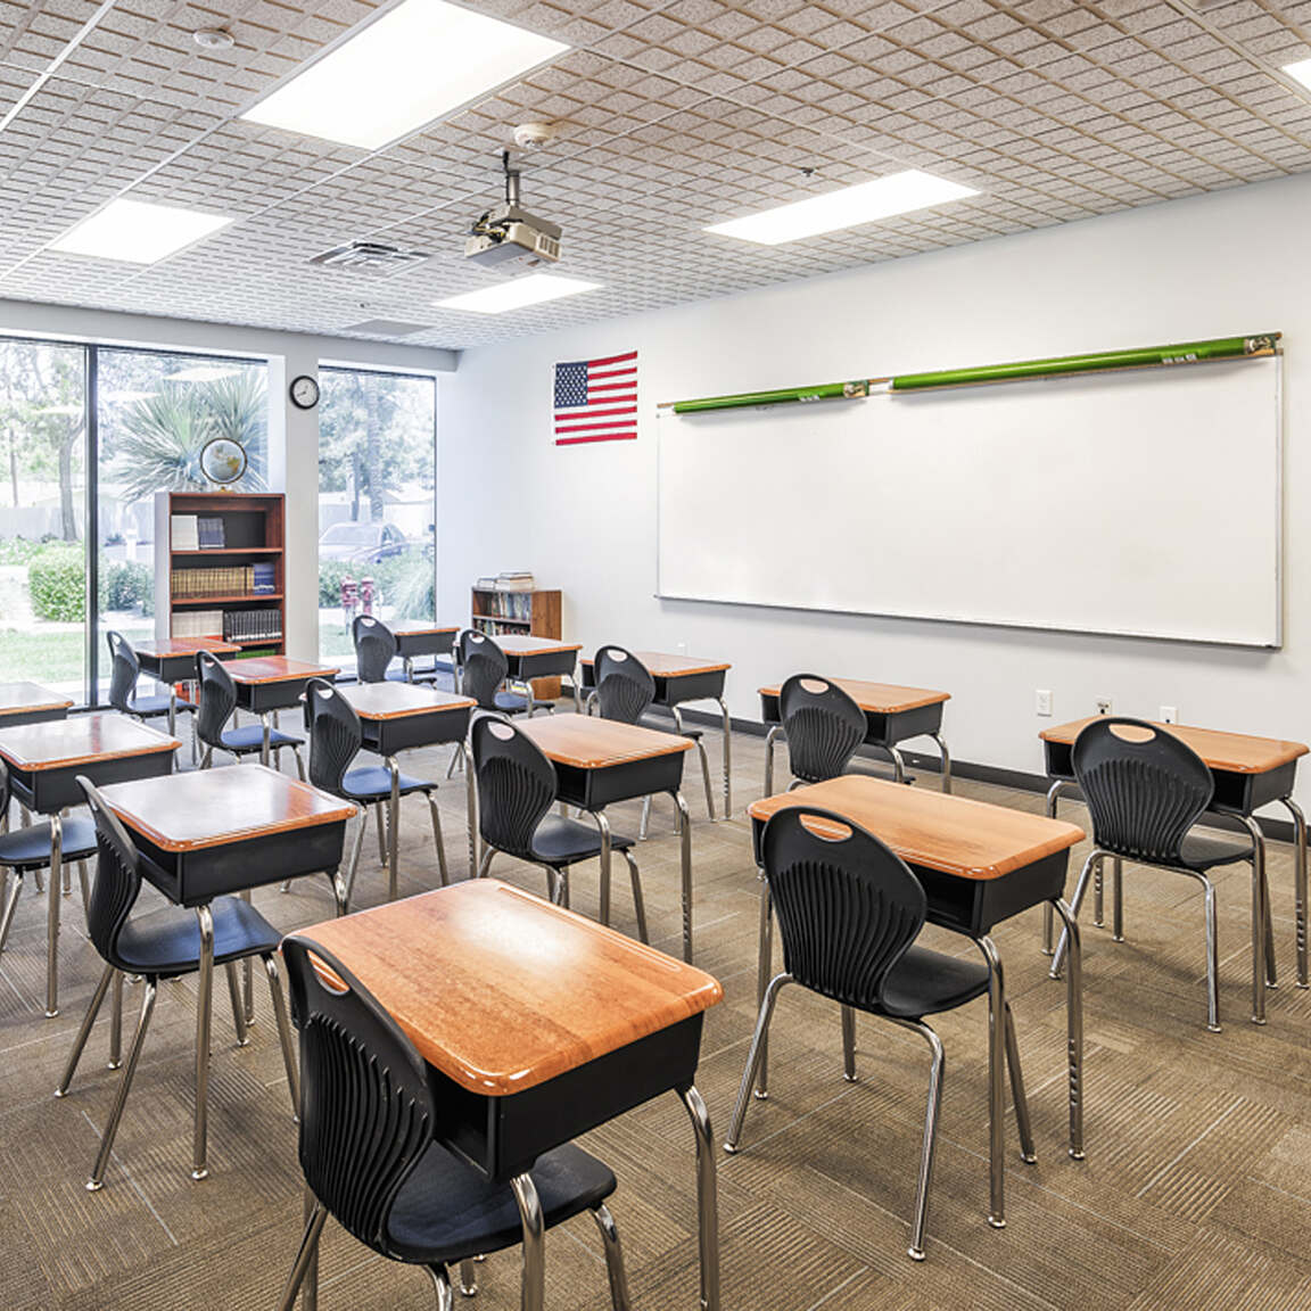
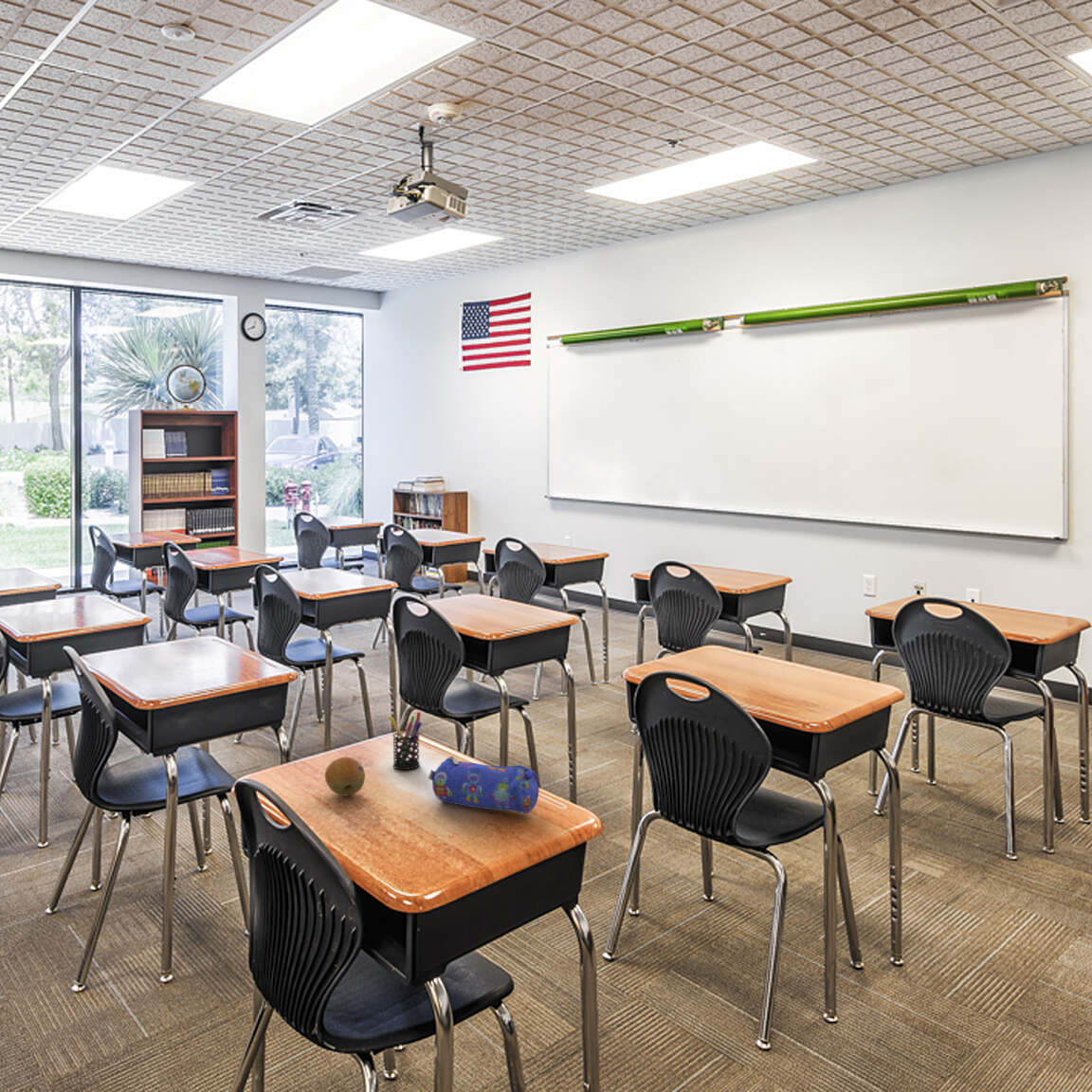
+ pencil case [428,755,540,814]
+ fruit [324,756,366,796]
+ pen holder [388,711,423,771]
